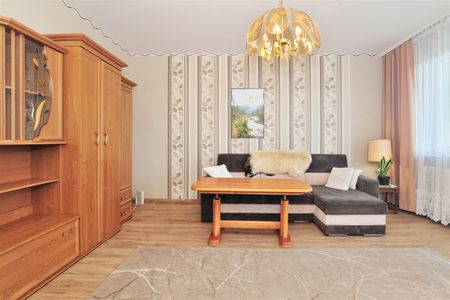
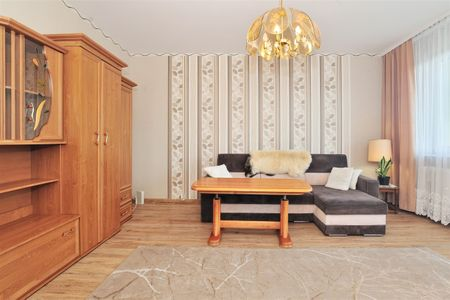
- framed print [230,87,265,139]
